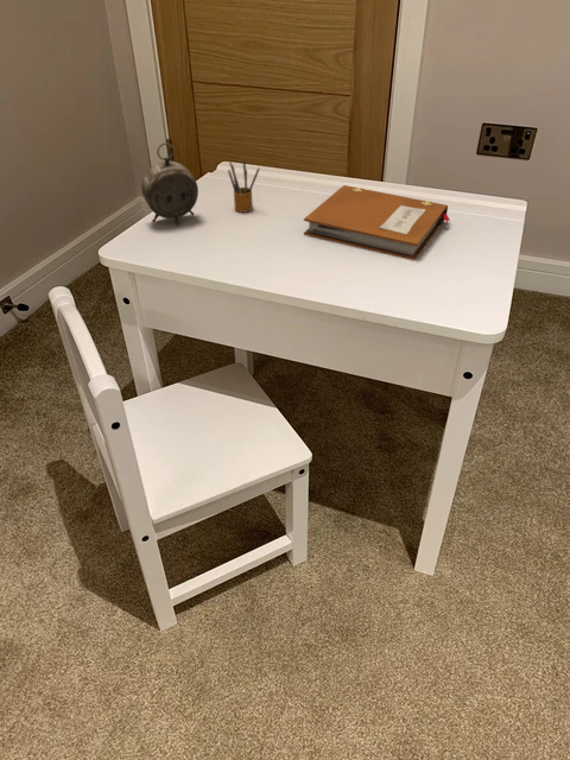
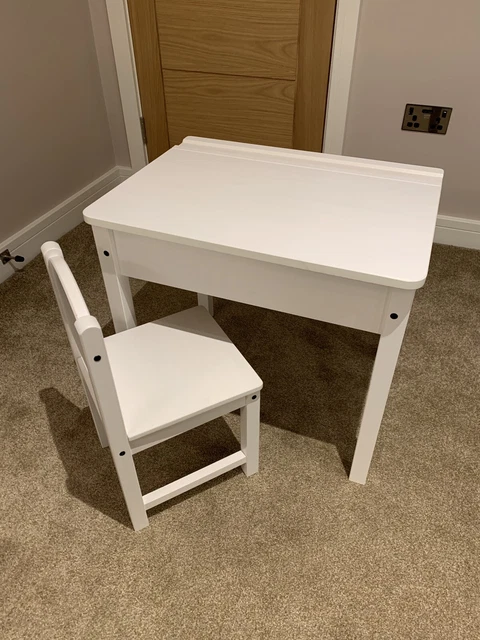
- pencil box [227,157,260,213]
- notebook [303,184,451,261]
- alarm clock [141,141,200,226]
